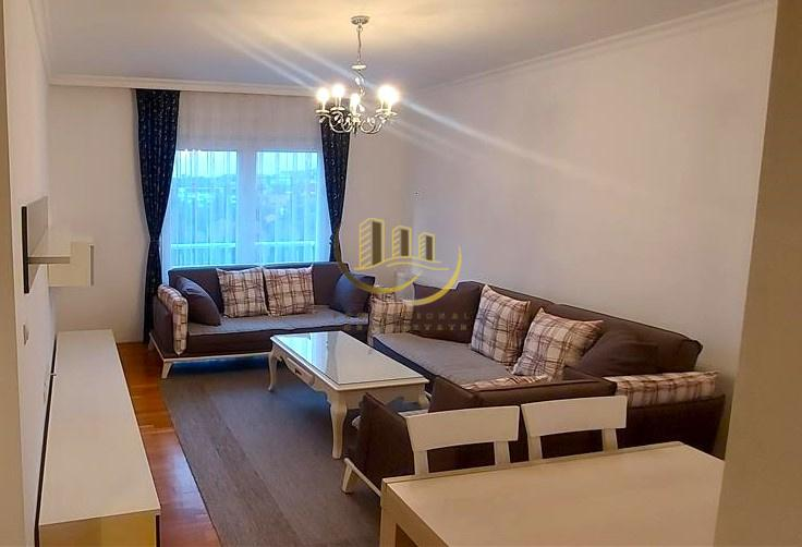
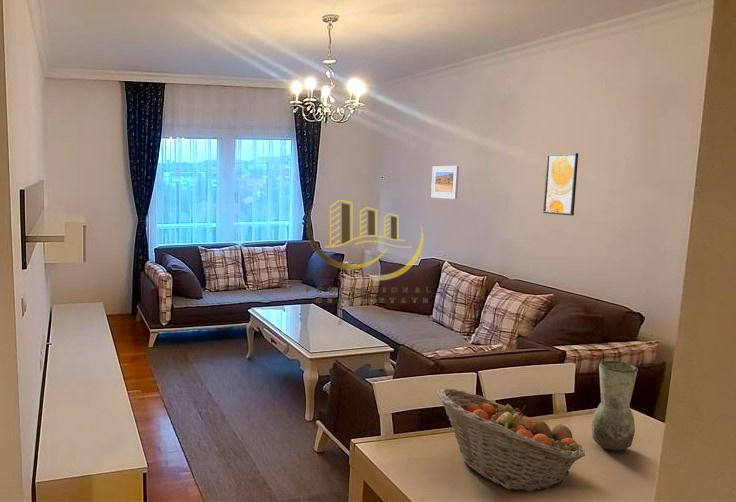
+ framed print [430,165,460,200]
+ fruit basket [437,388,586,493]
+ vase [591,360,639,452]
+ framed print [542,152,579,217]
